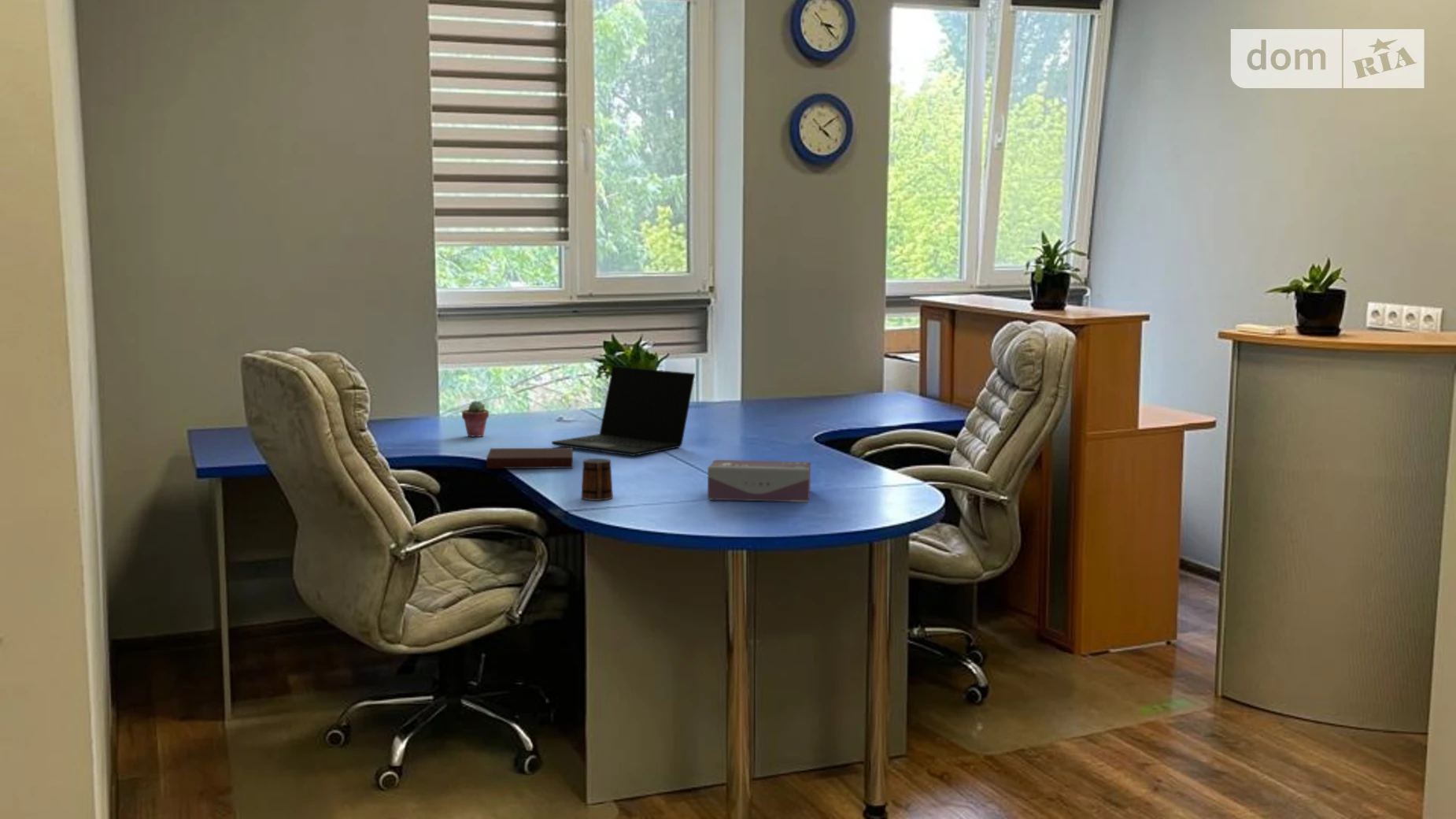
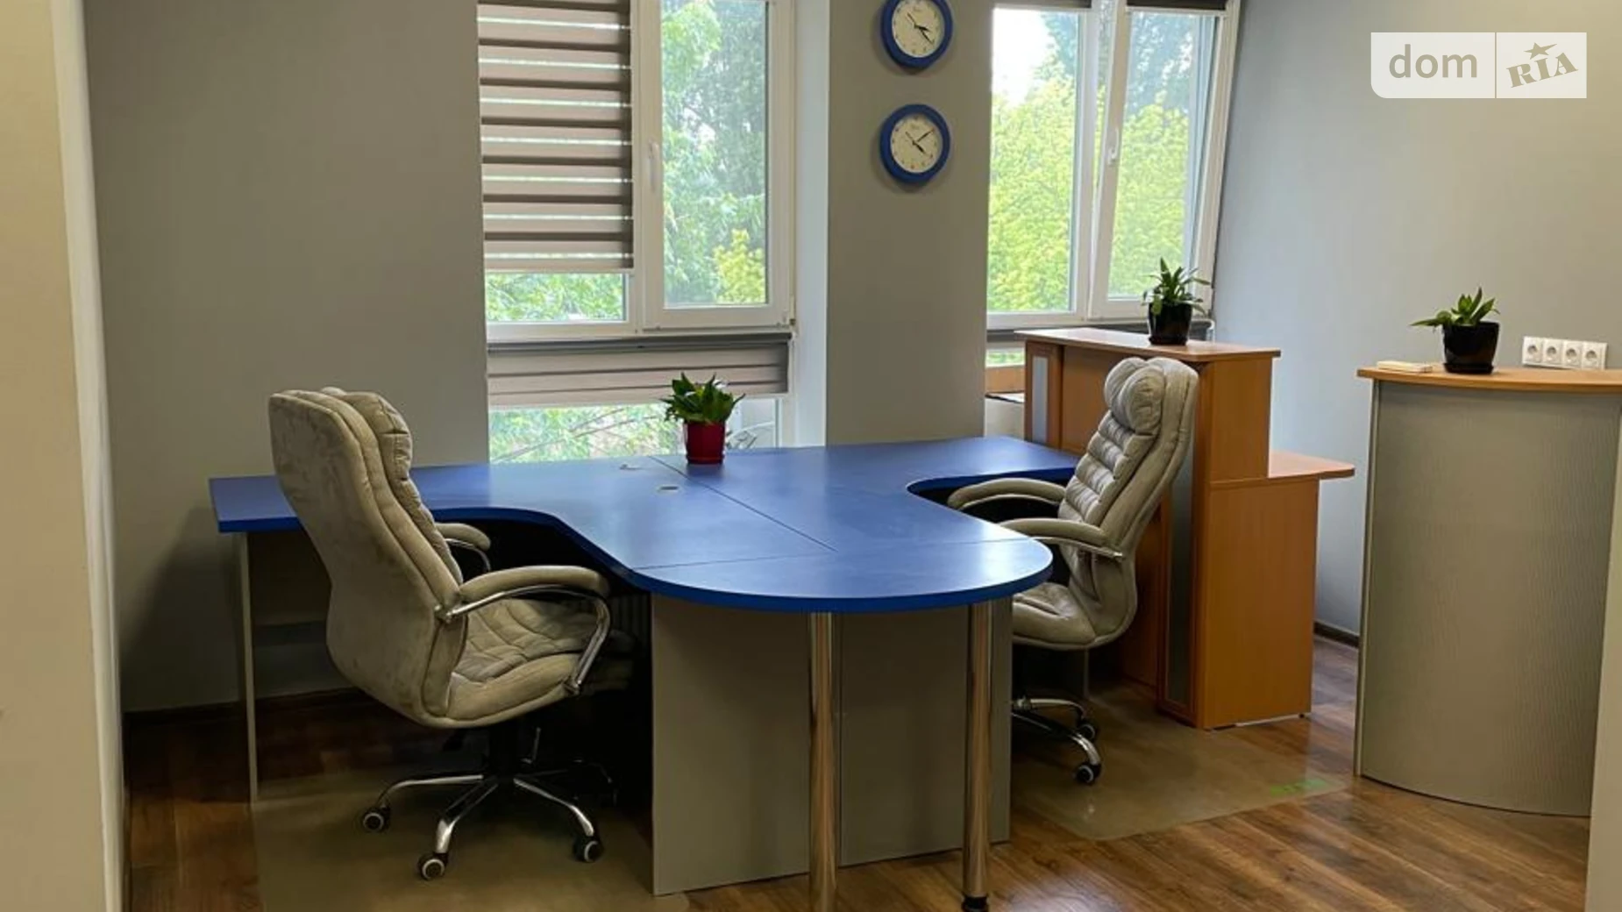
- mug [581,458,614,501]
- laptop [551,365,696,457]
- tissue box [707,459,811,502]
- potted succulent [461,400,490,438]
- notebook [486,447,574,469]
